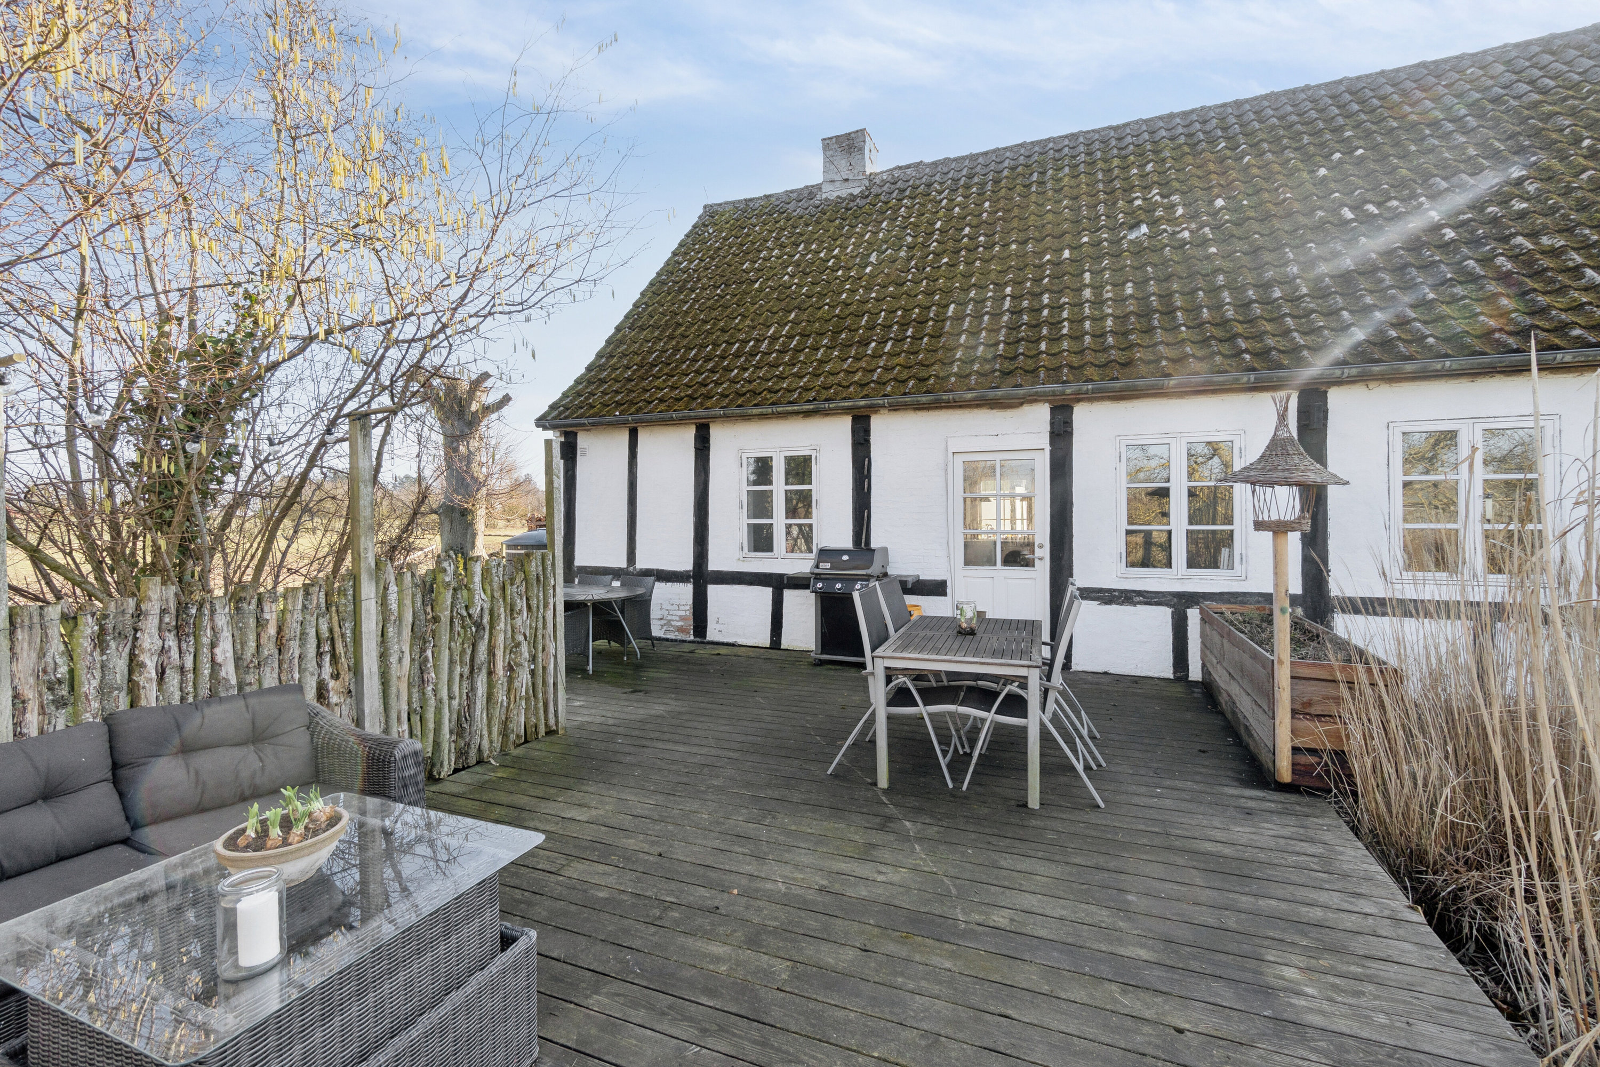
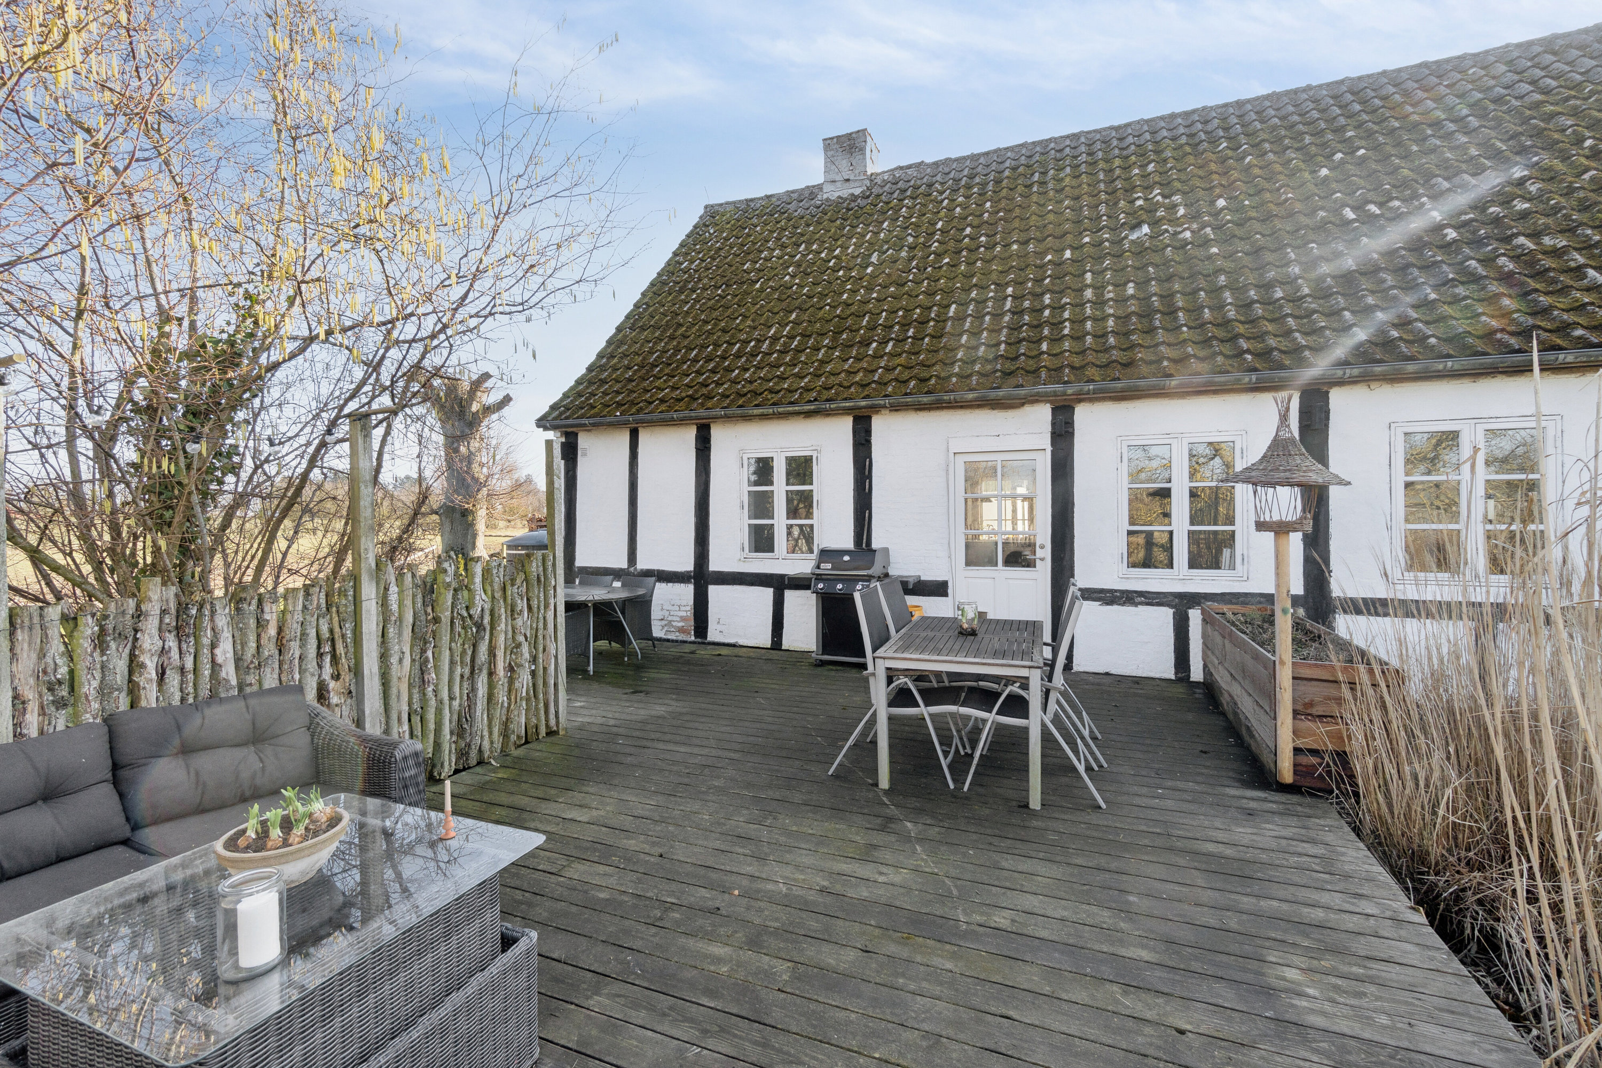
+ candle [440,780,457,839]
